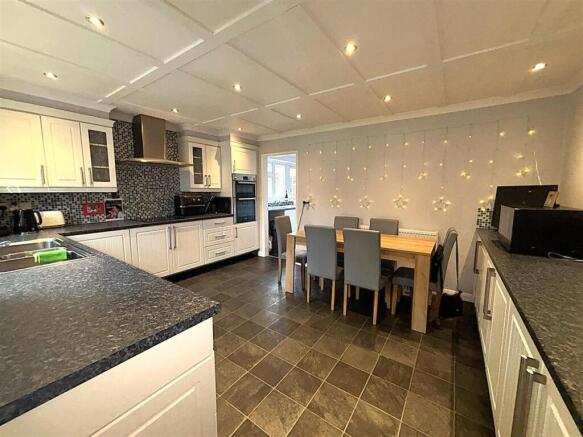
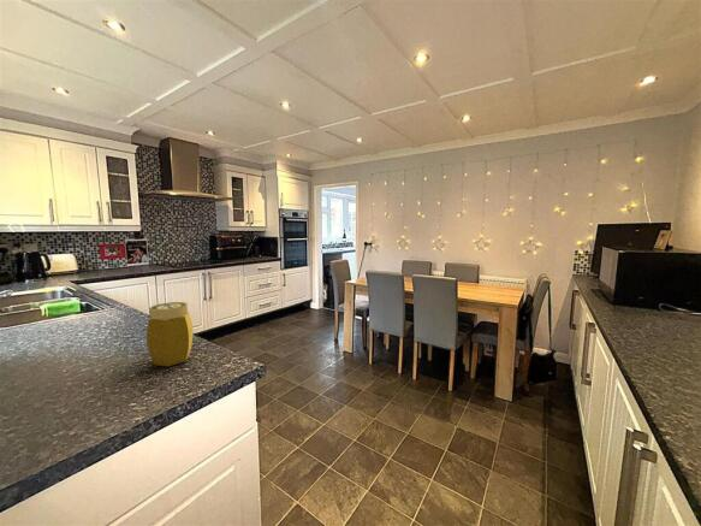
+ jar [145,301,194,367]
